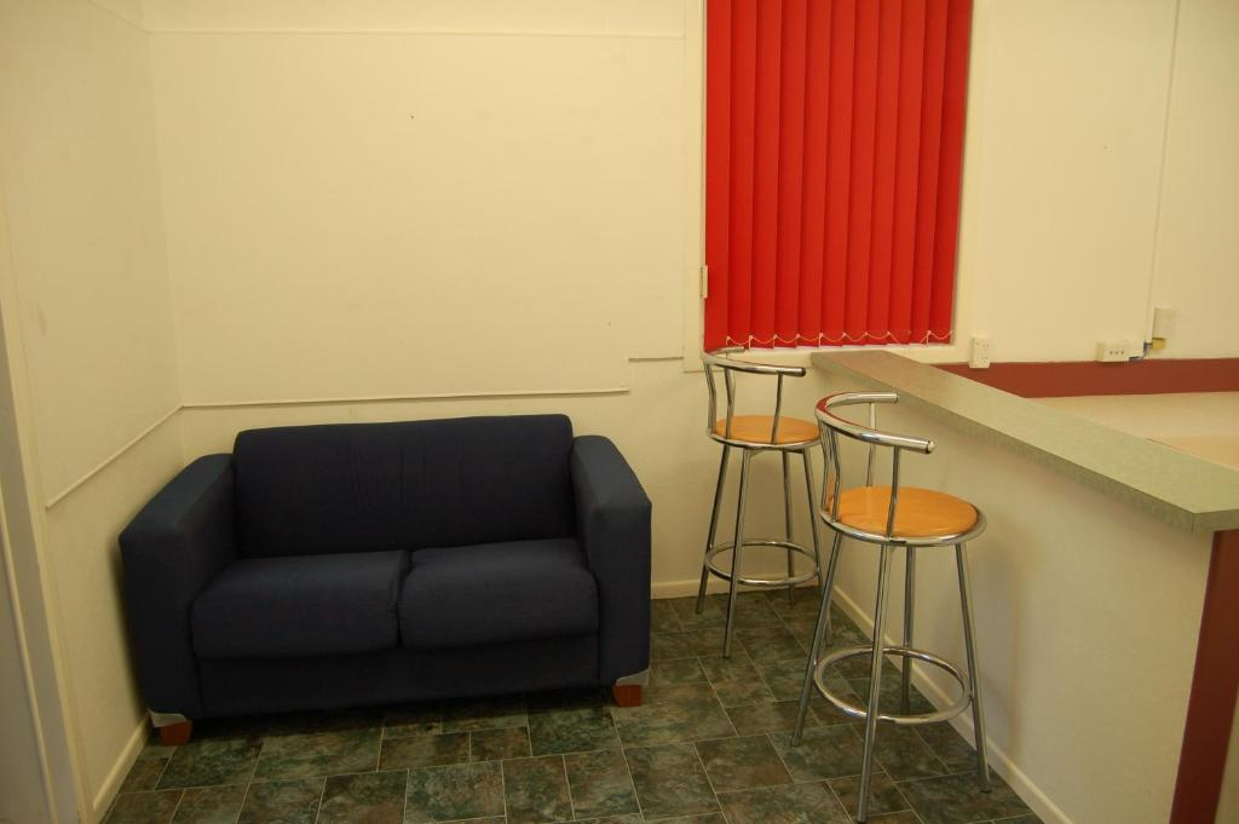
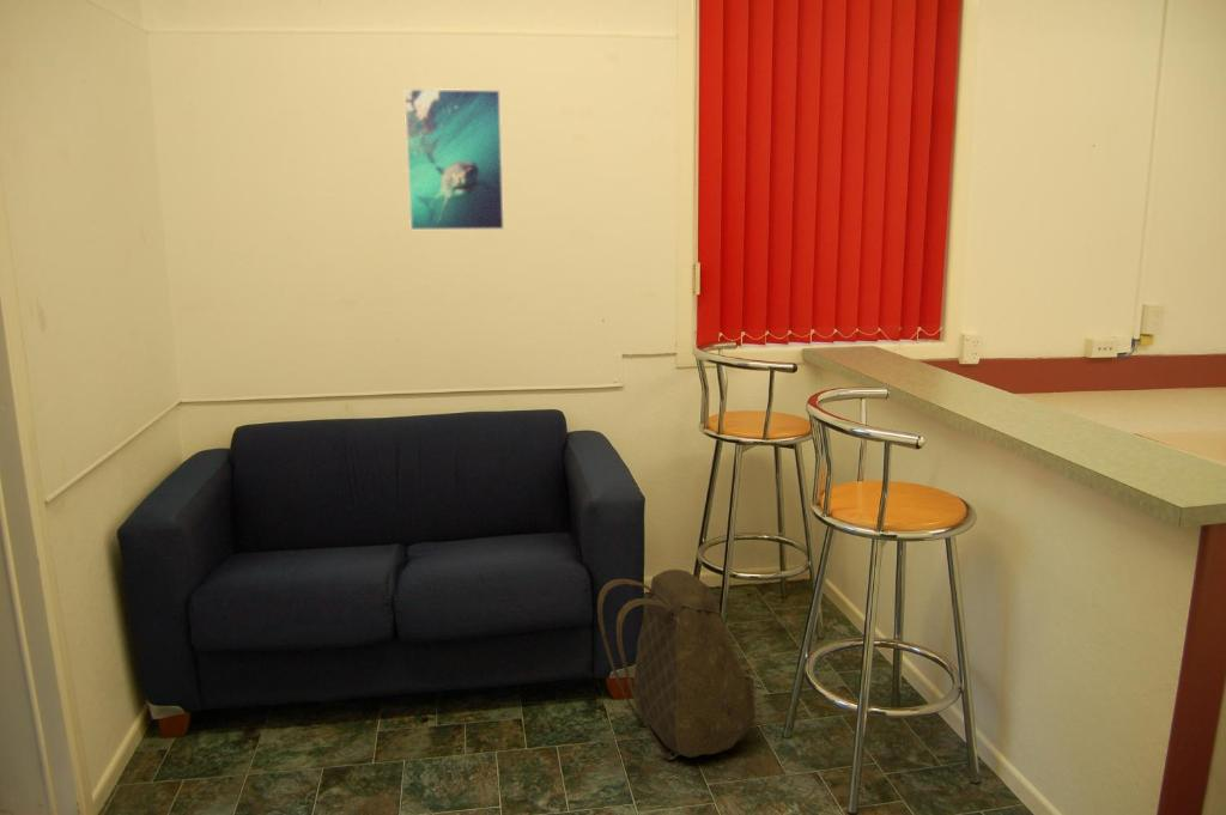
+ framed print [403,87,505,231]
+ backpack [596,568,755,761]
